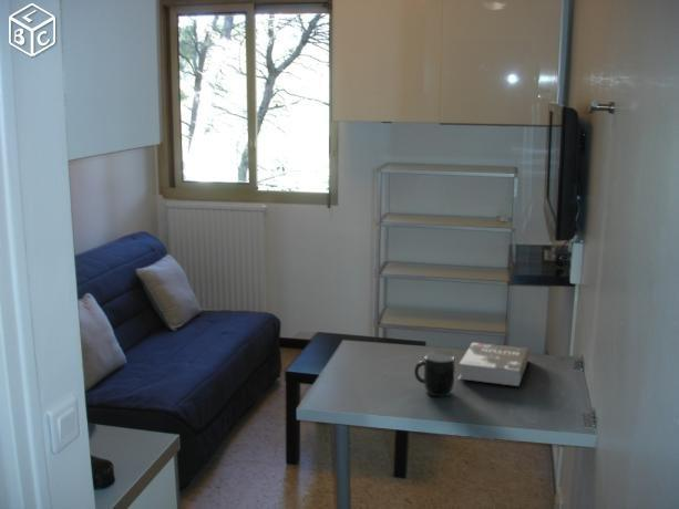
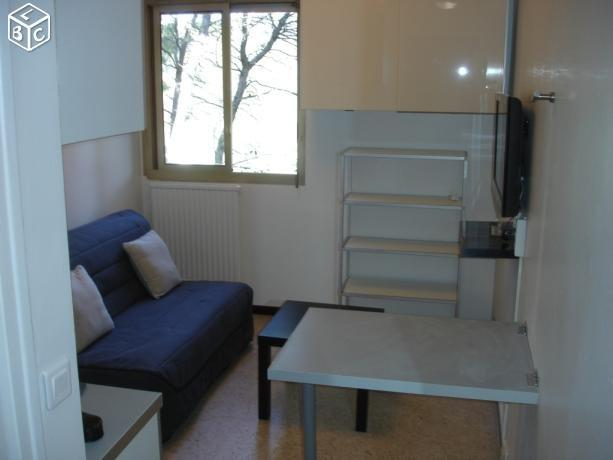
- mug [413,352,456,397]
- book [457,341,531,387]
